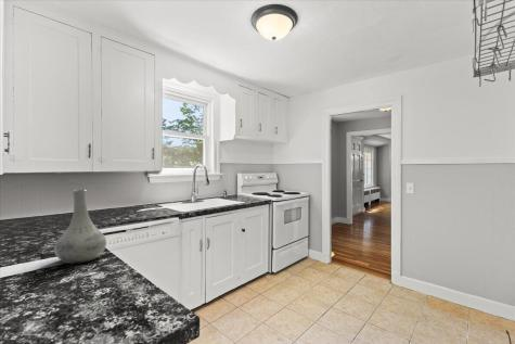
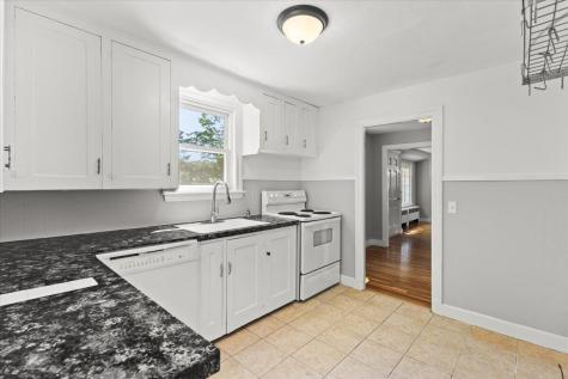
- vase [53,189,107,265]
